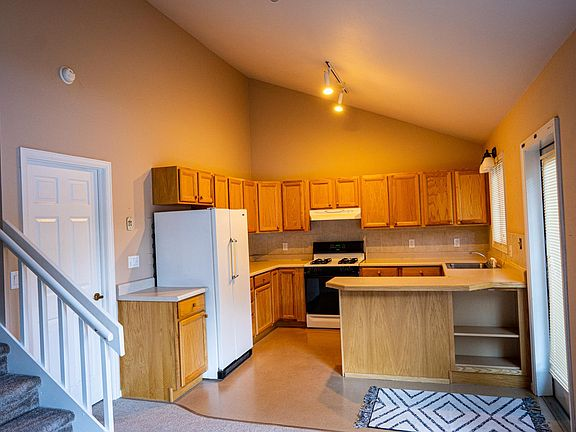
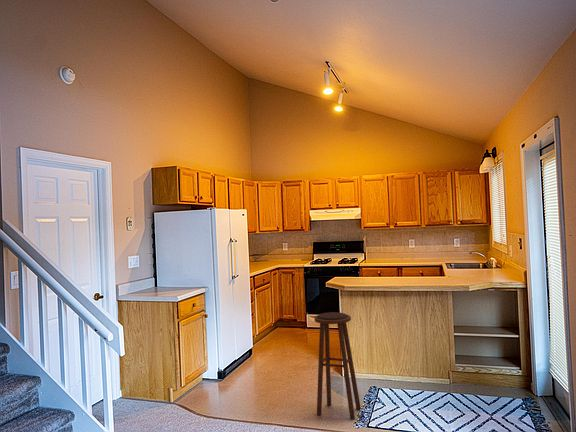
+ stool [313,311,362,420]
